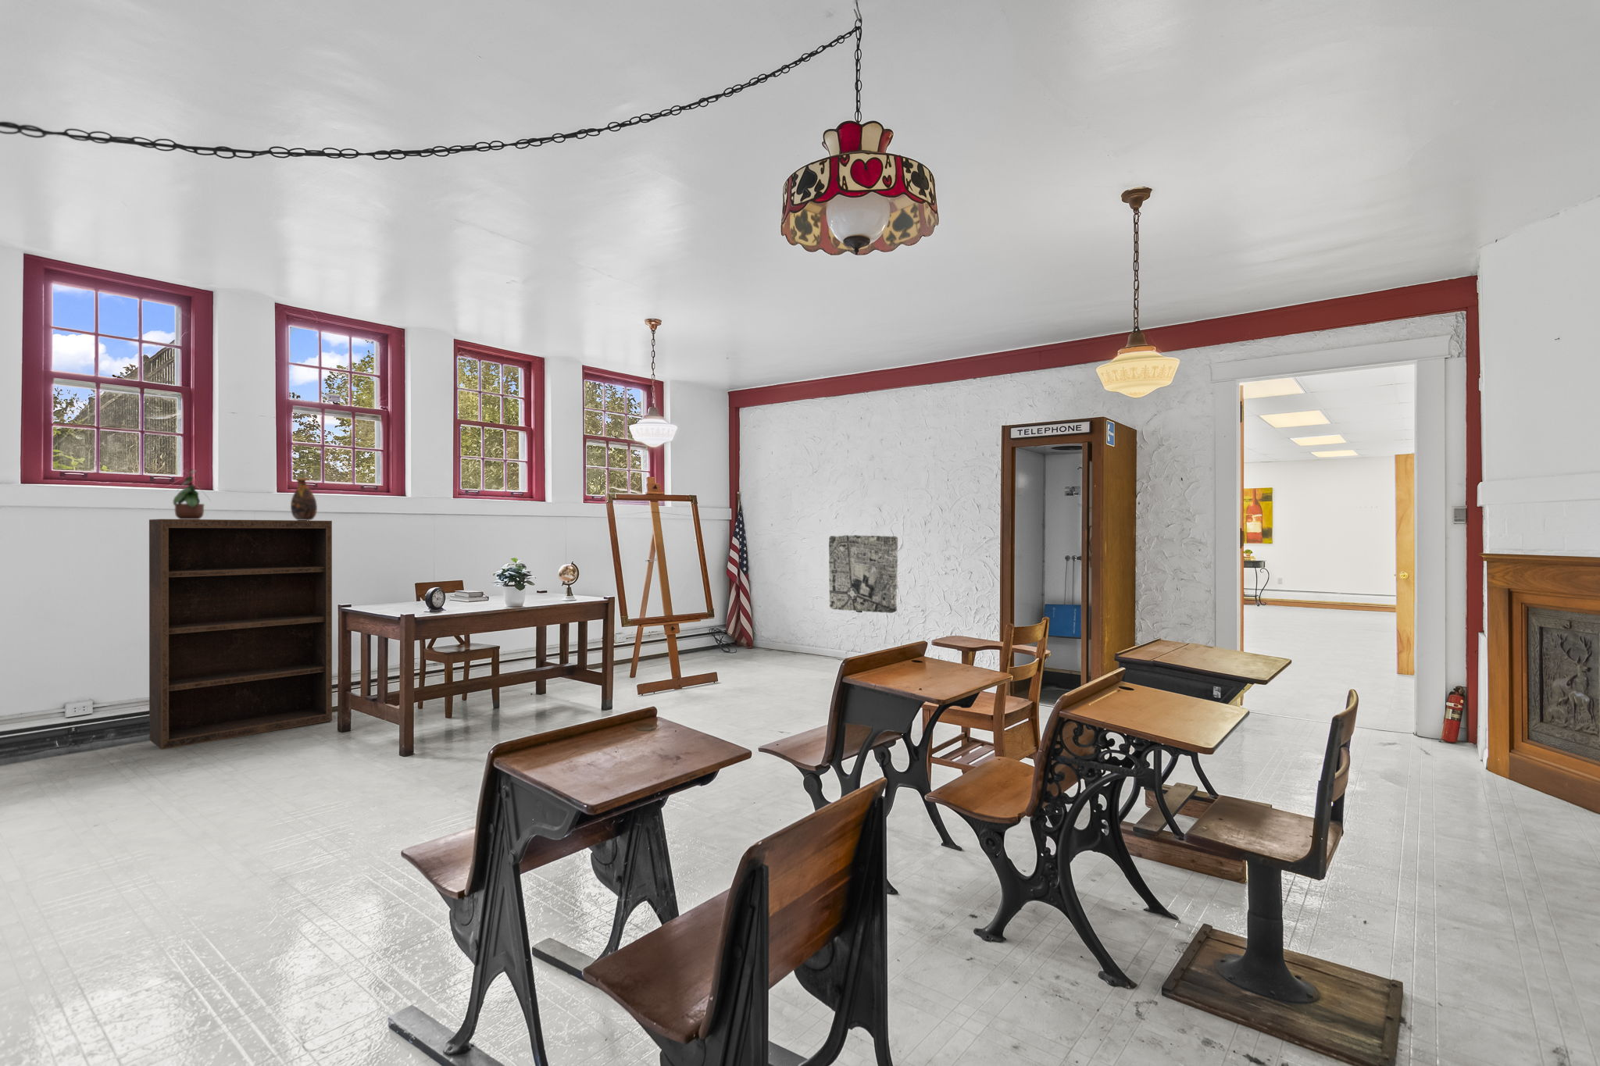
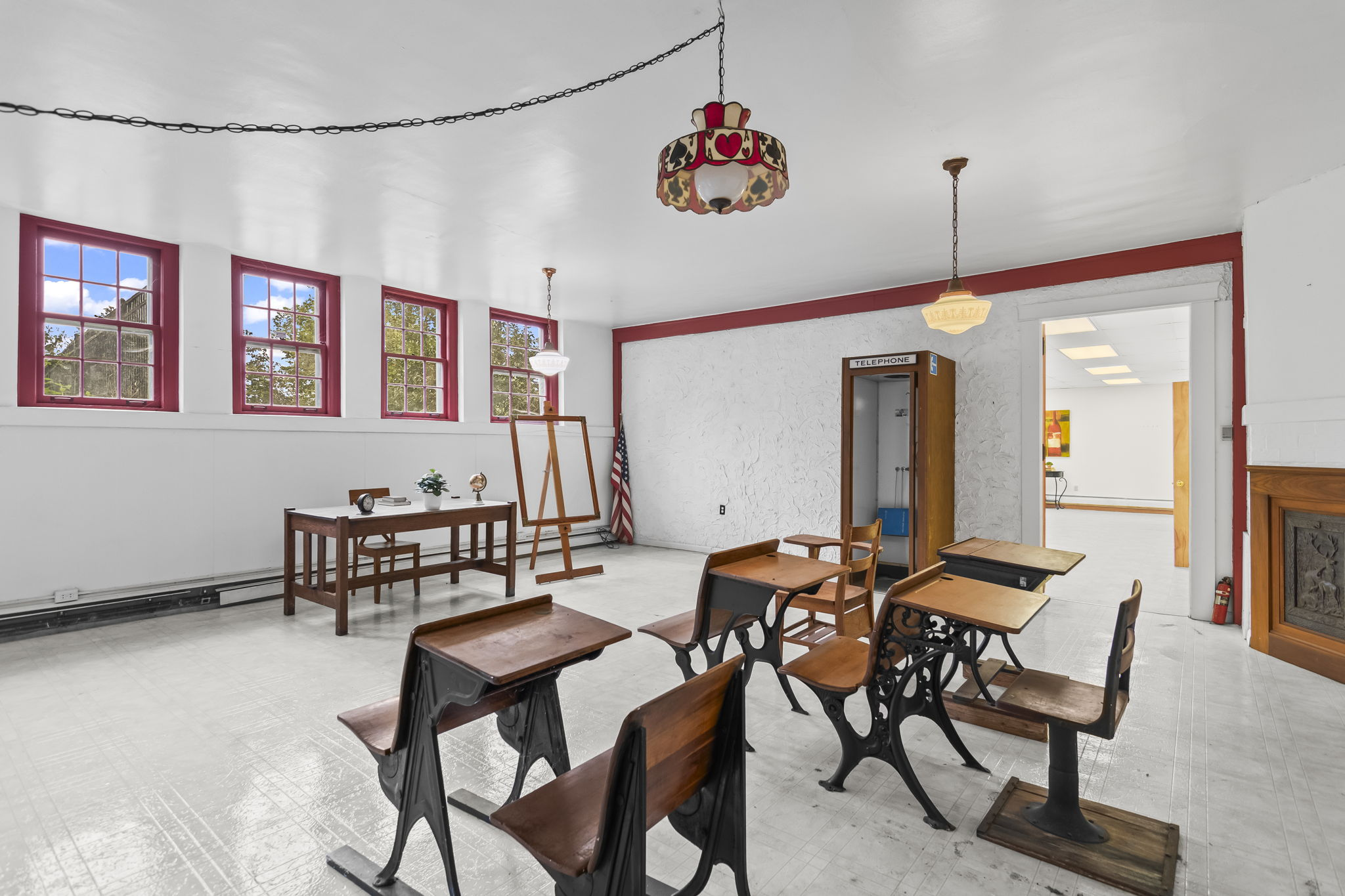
- vase [290,477,318,521]
- map [828,534,898,614]
- bookshelf [149,519,333,751]
- potted plant [171,468,213,520]
